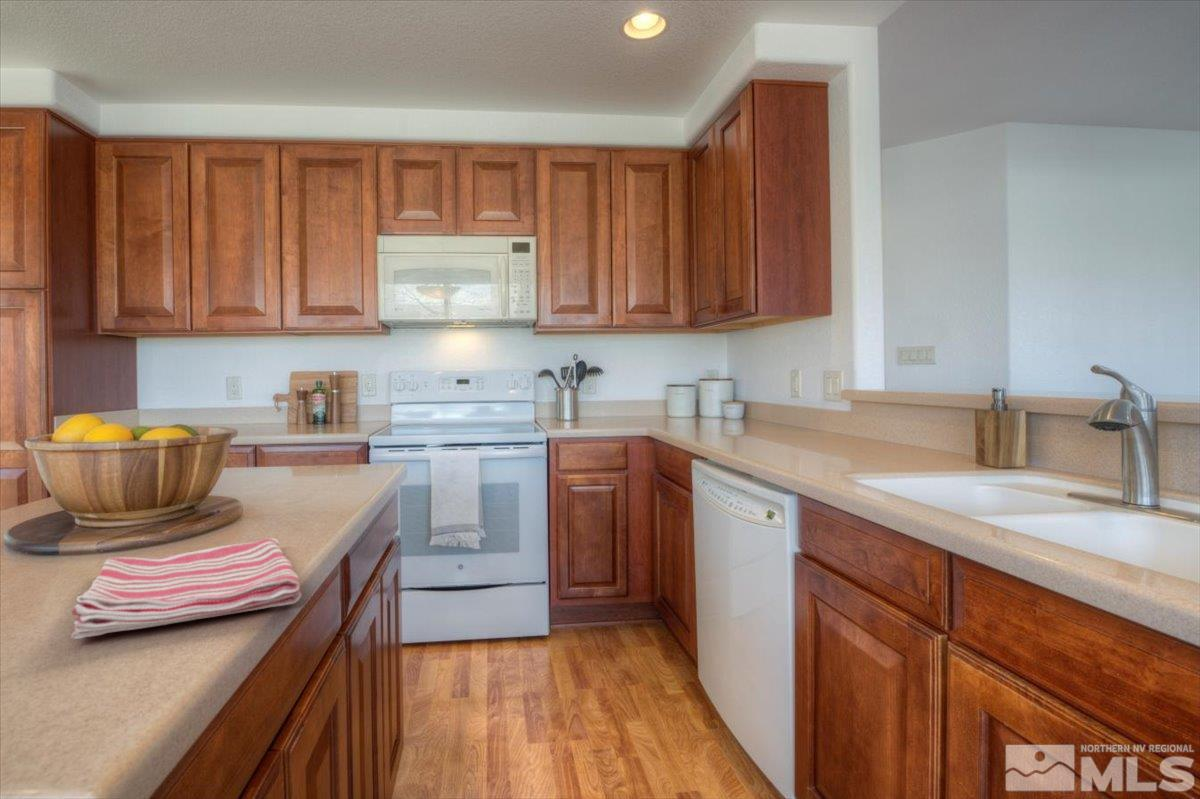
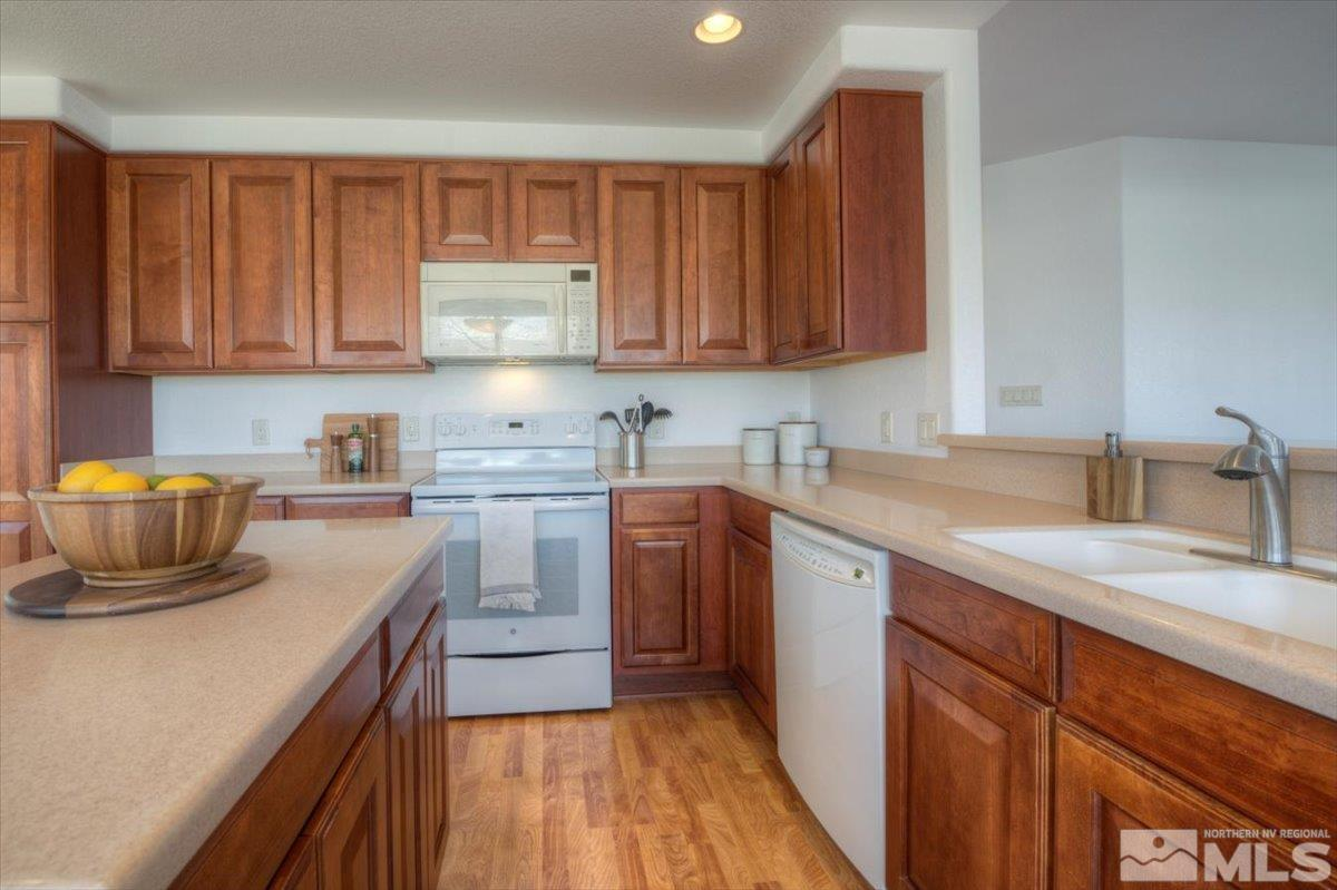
- dish towel [70,538,303,640]
